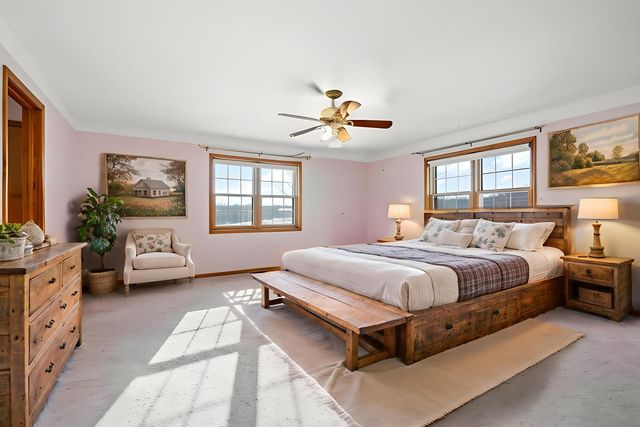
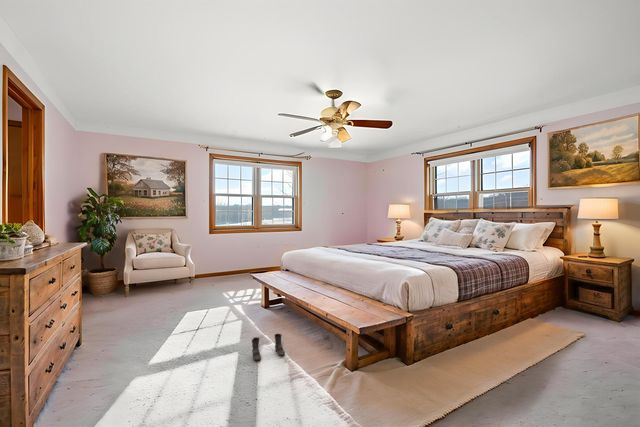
+ boots [251,333,286,362]
